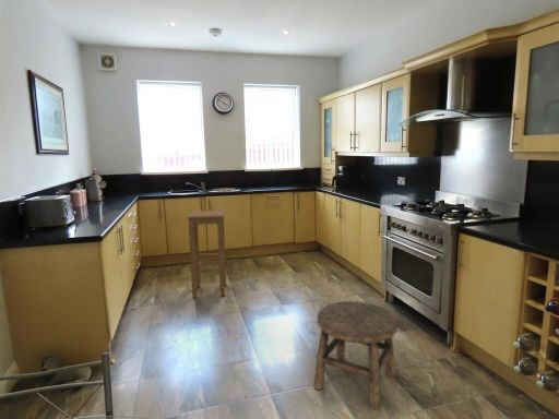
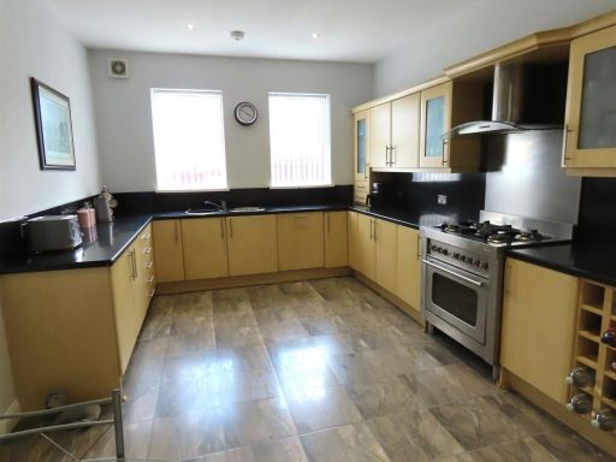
- stool [313,300,400,410]
- stool [186,210,227,299]
